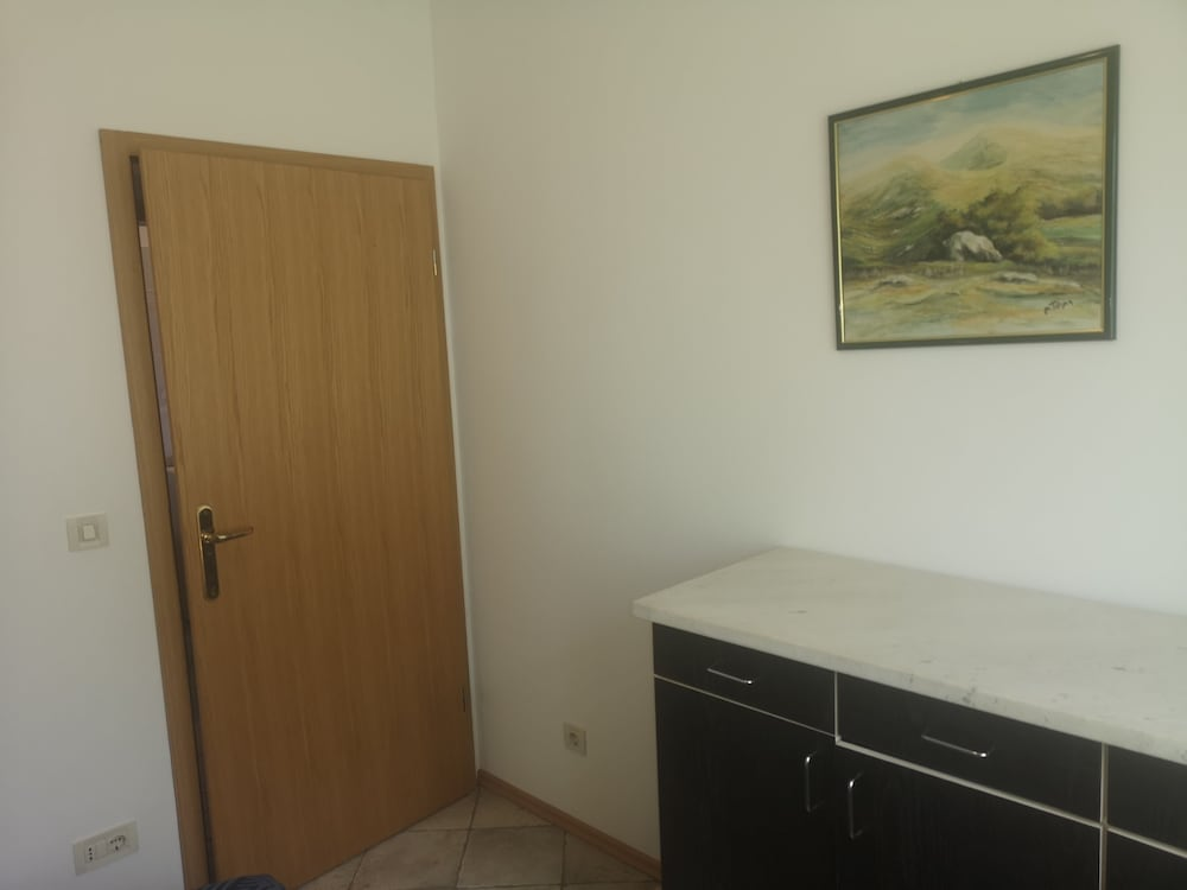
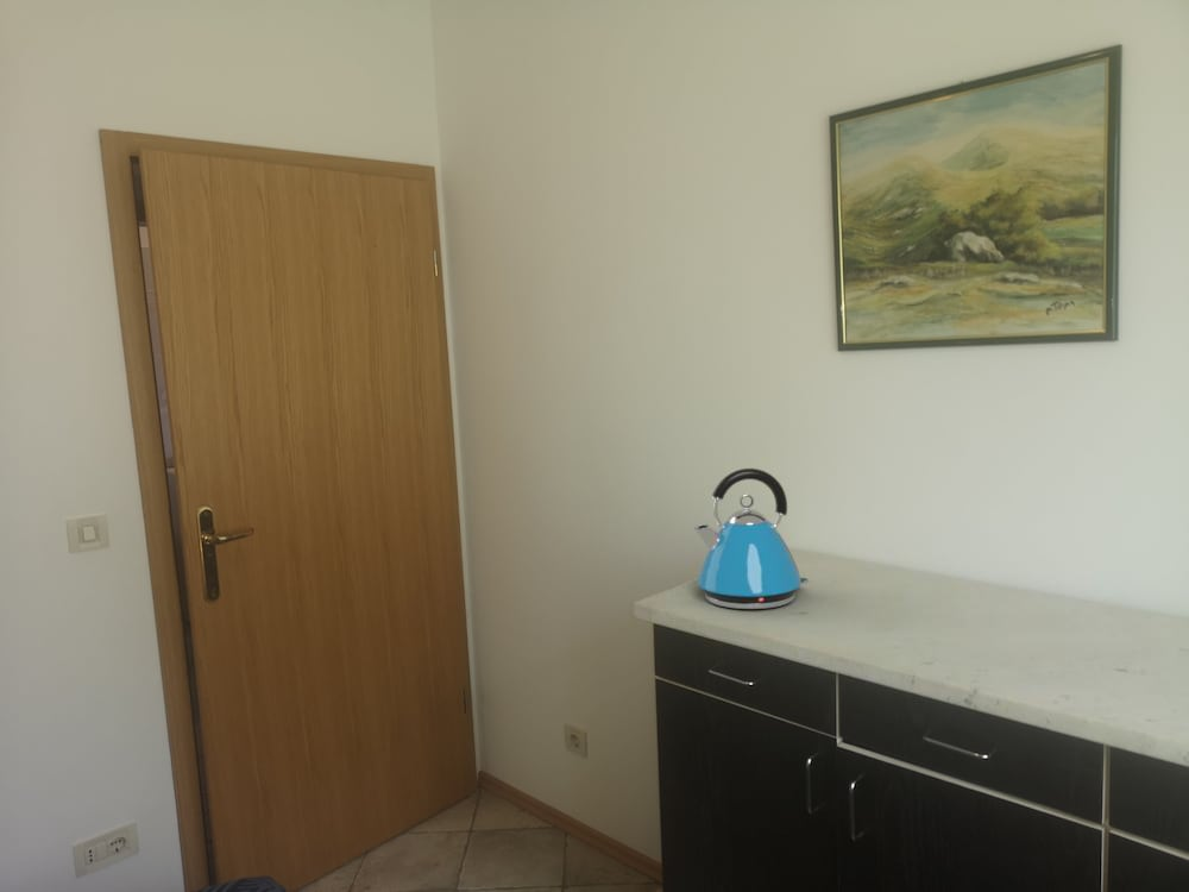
+ kettle [693,467,810,610]
